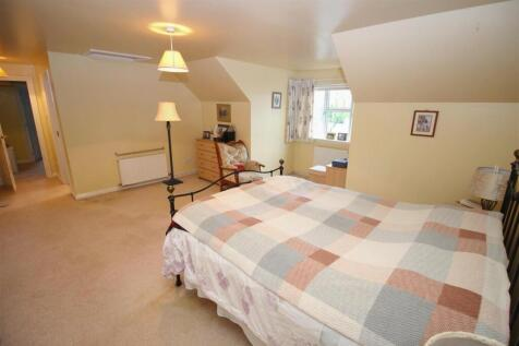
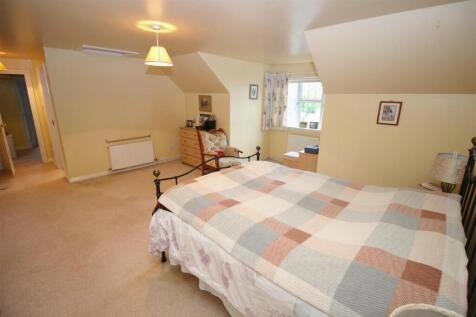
- lamp [153,102,184,187]
